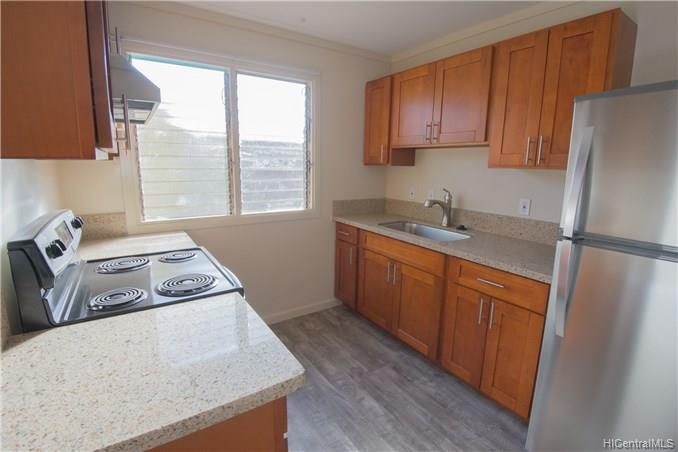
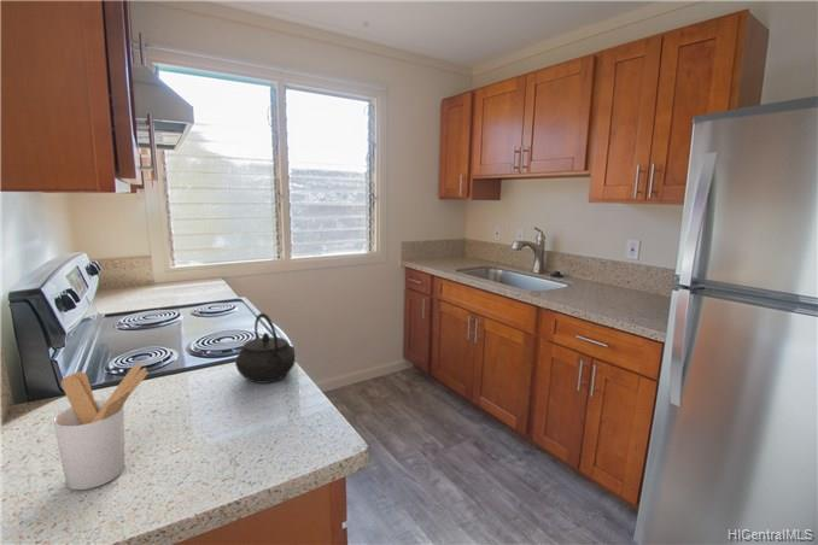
+ kettle [234,312,297,385]
+ utensil holder [52,363,150,491]
